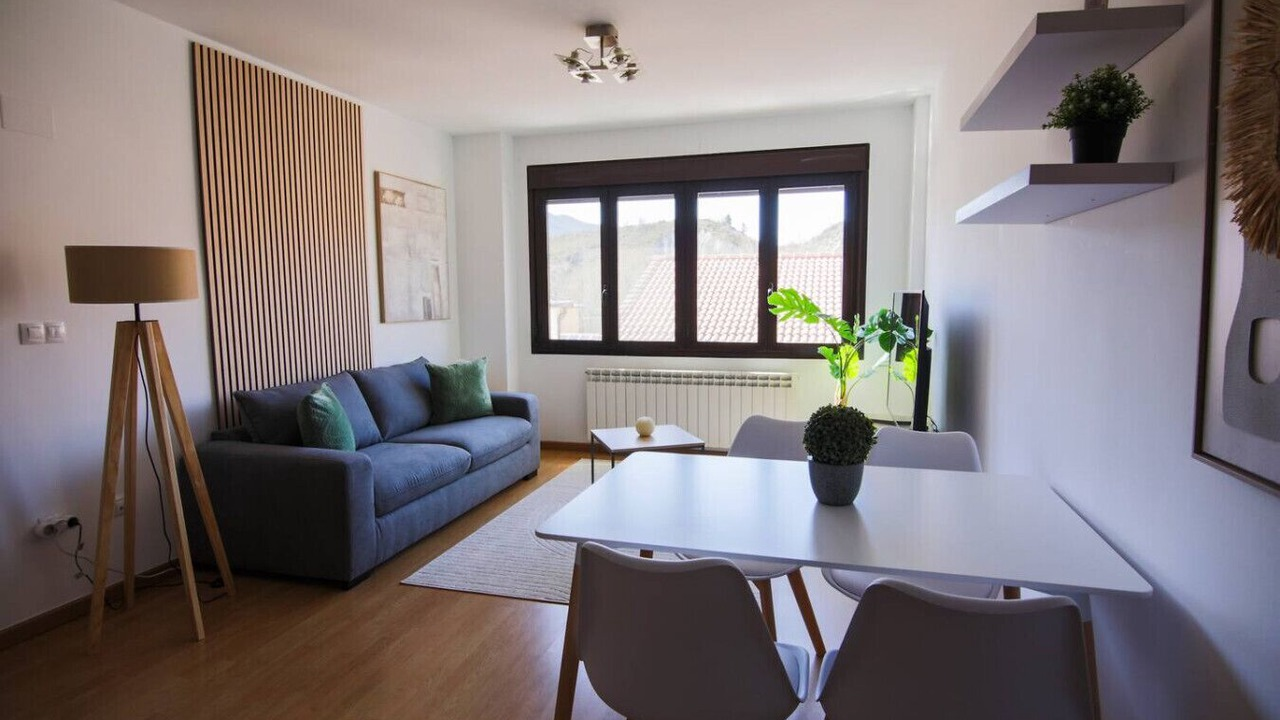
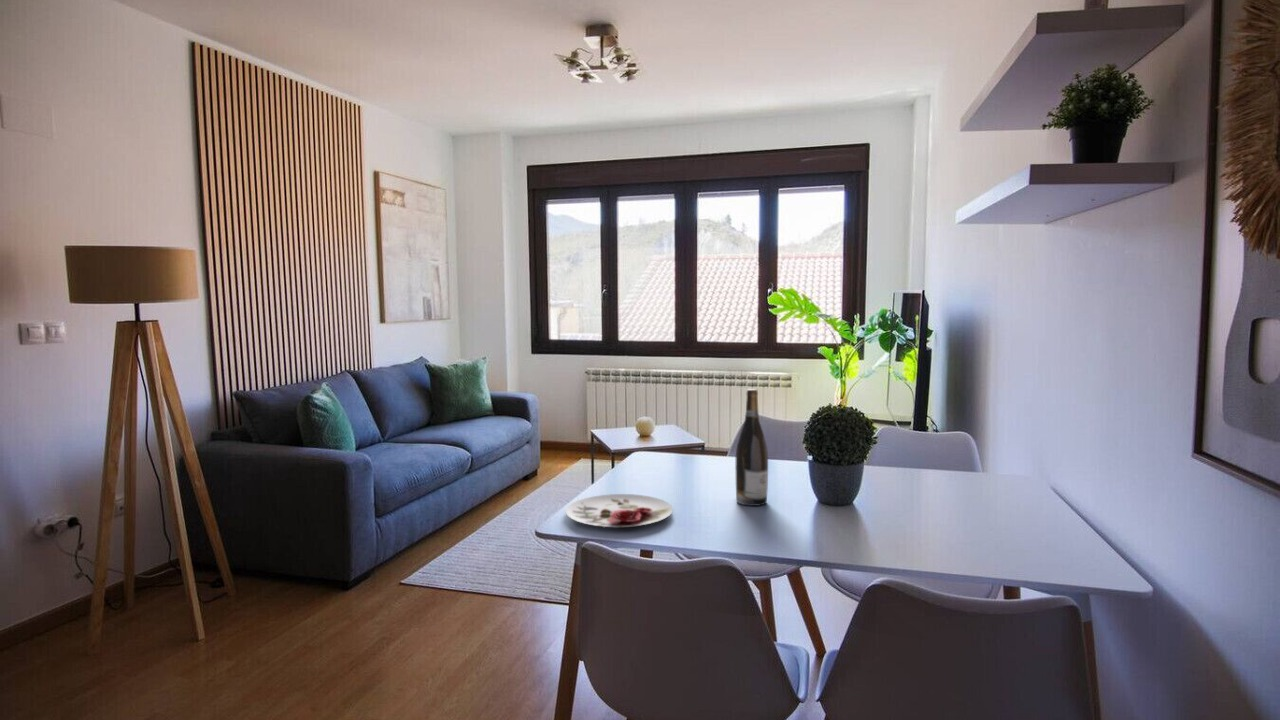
+ wine bottle [734,388,769,507]
+ plate [565,493,674,528]
